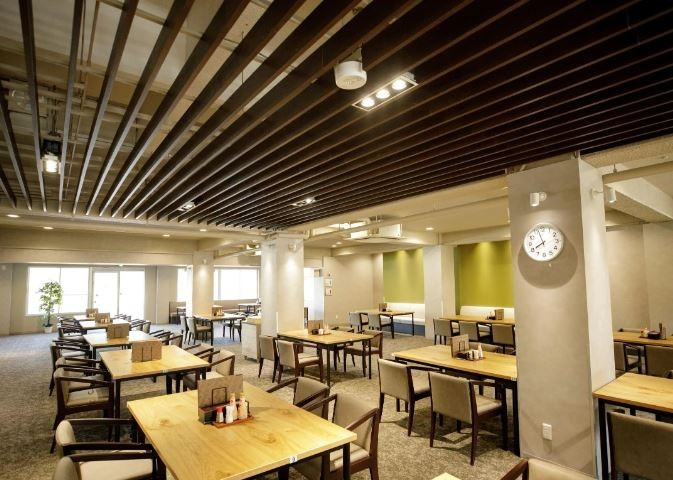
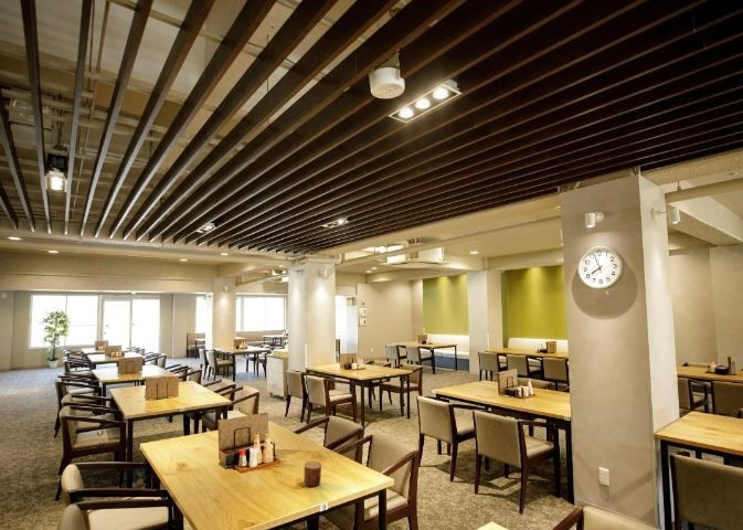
+ cup [302,459,323,488]
